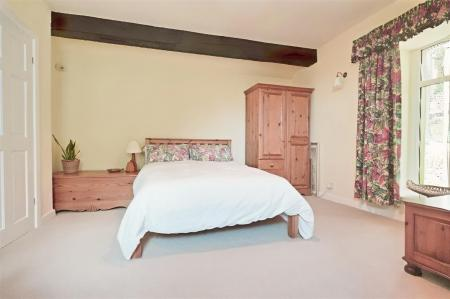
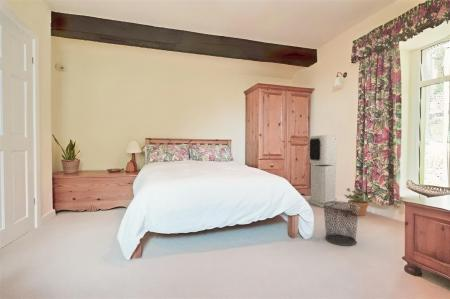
+ potted plant [344,187,376,217]
+ waste bin [323,200,360,247]
+ air purifier [309,134,338,208]
